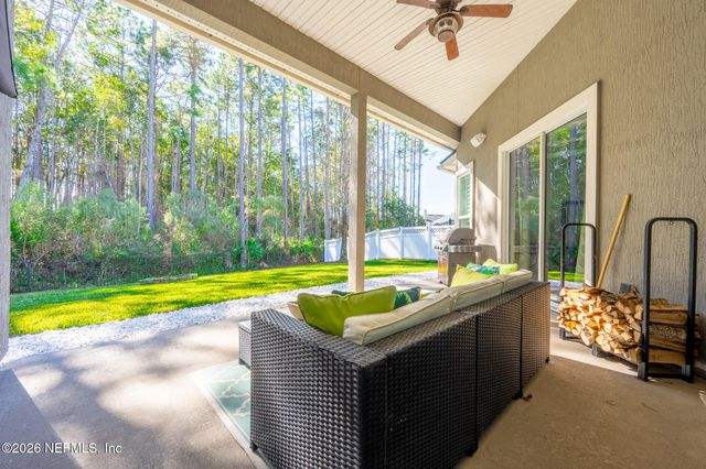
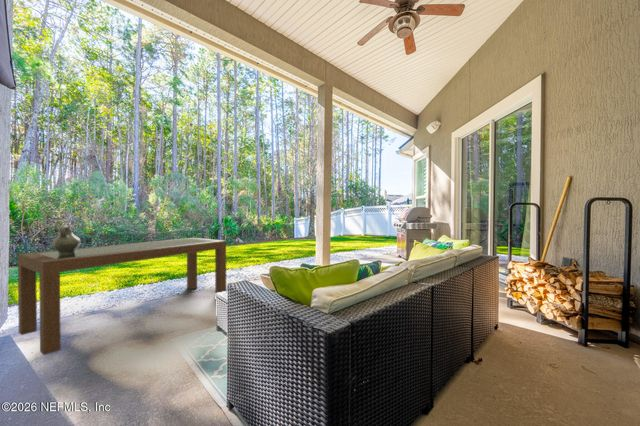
+ dining table [17,237,227,356]
+ ceramic jug [52,224,82,255]
